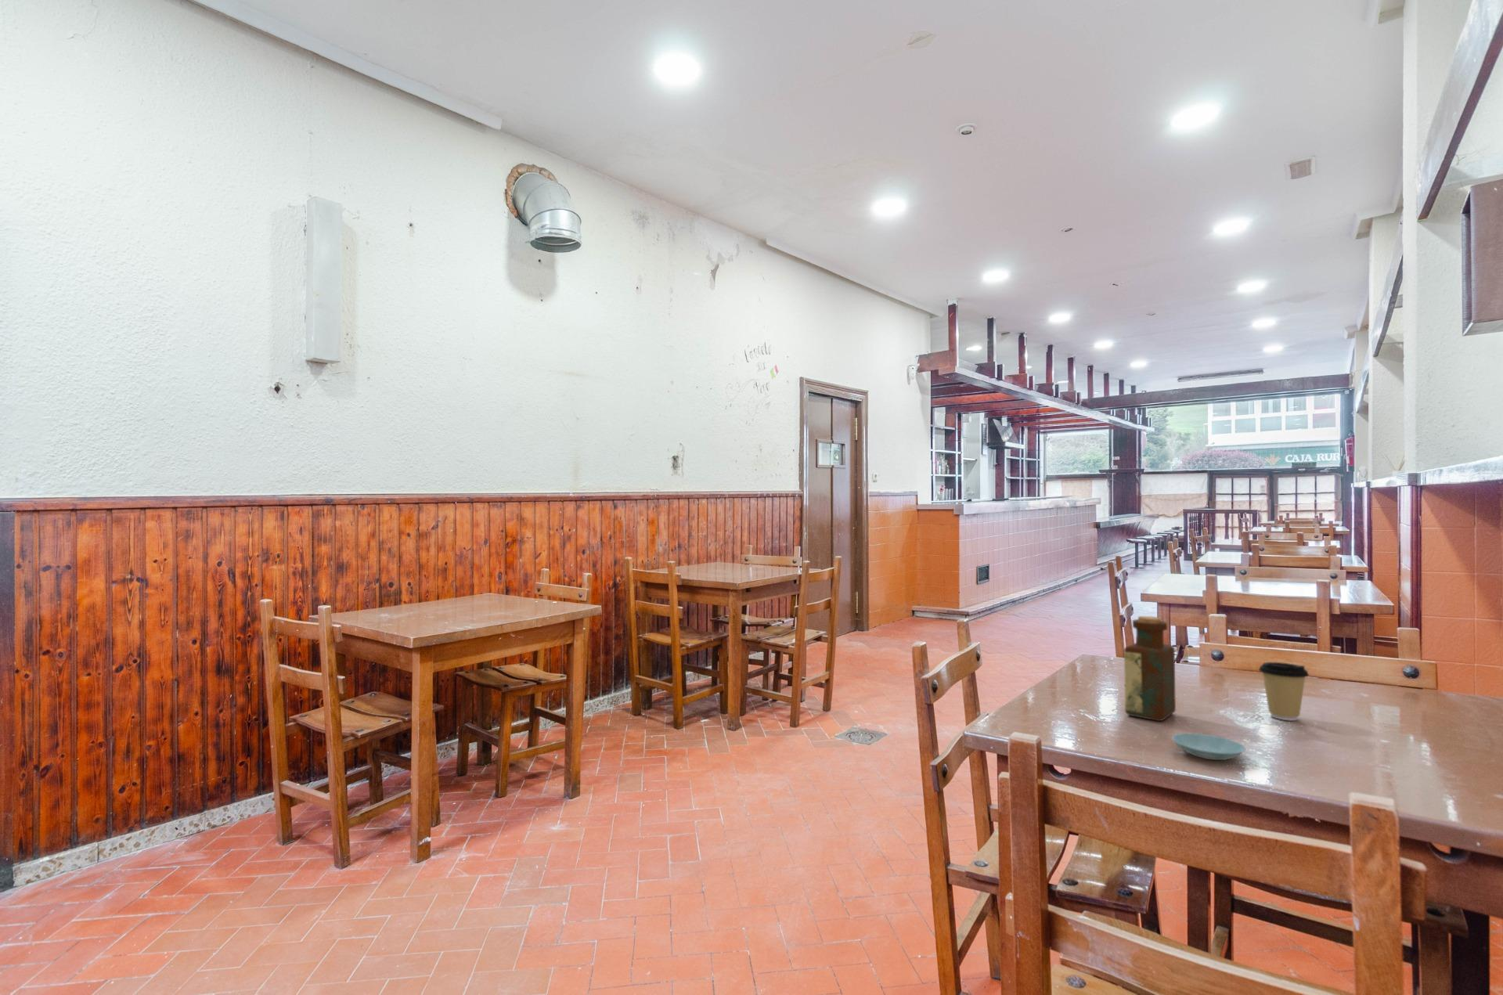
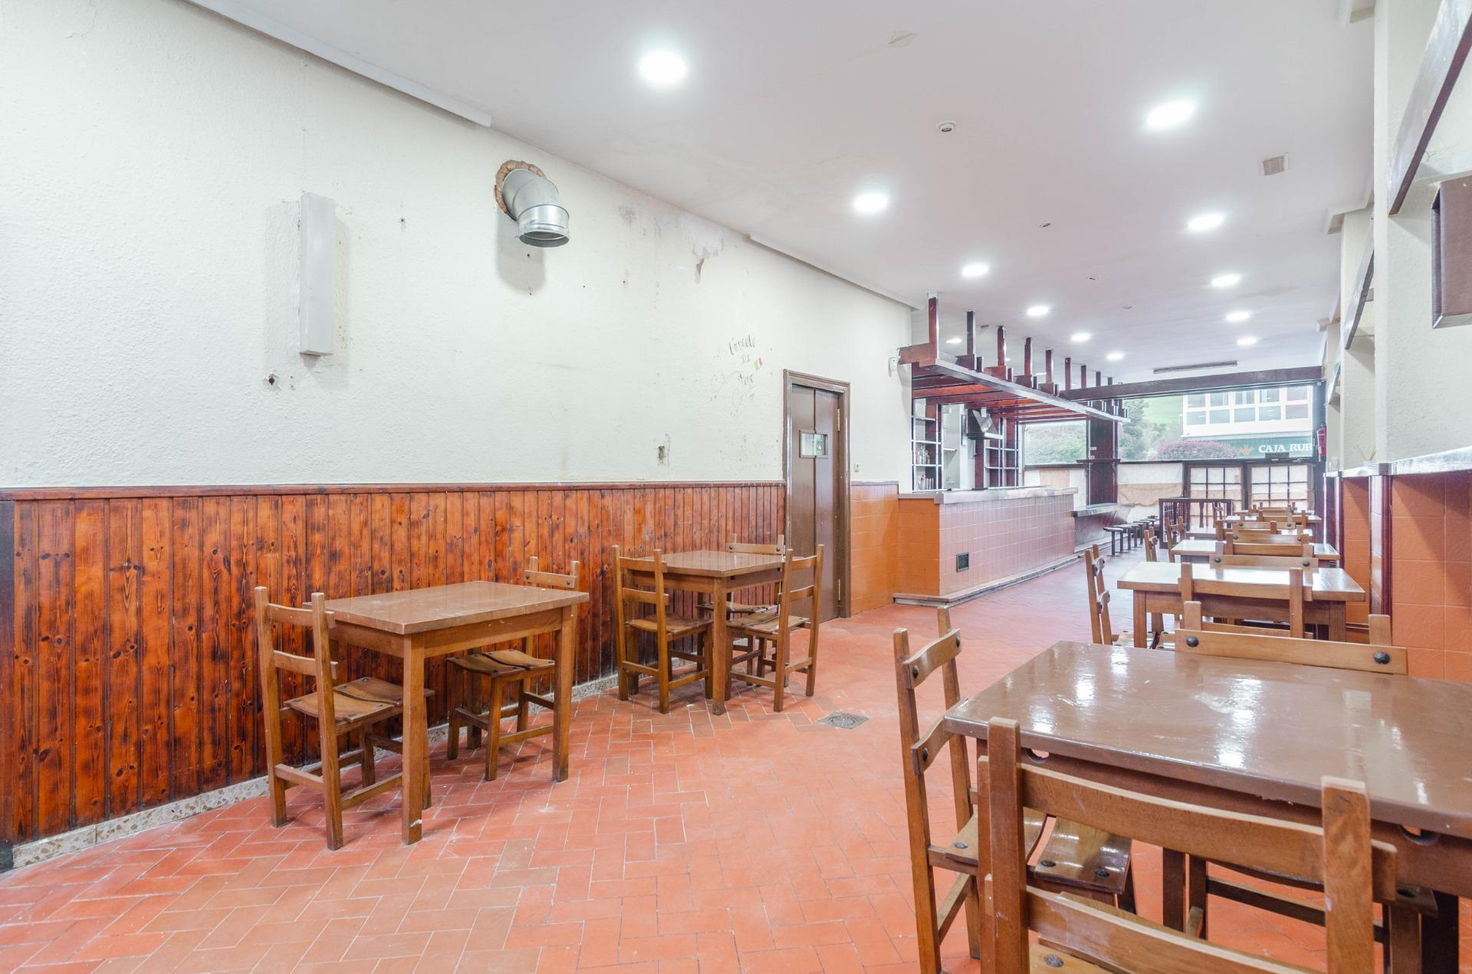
- bottle [1123,615,1177,722]
- saucer [1171,733,1247,761]
- coffee cup [1258,662,1310,721]
